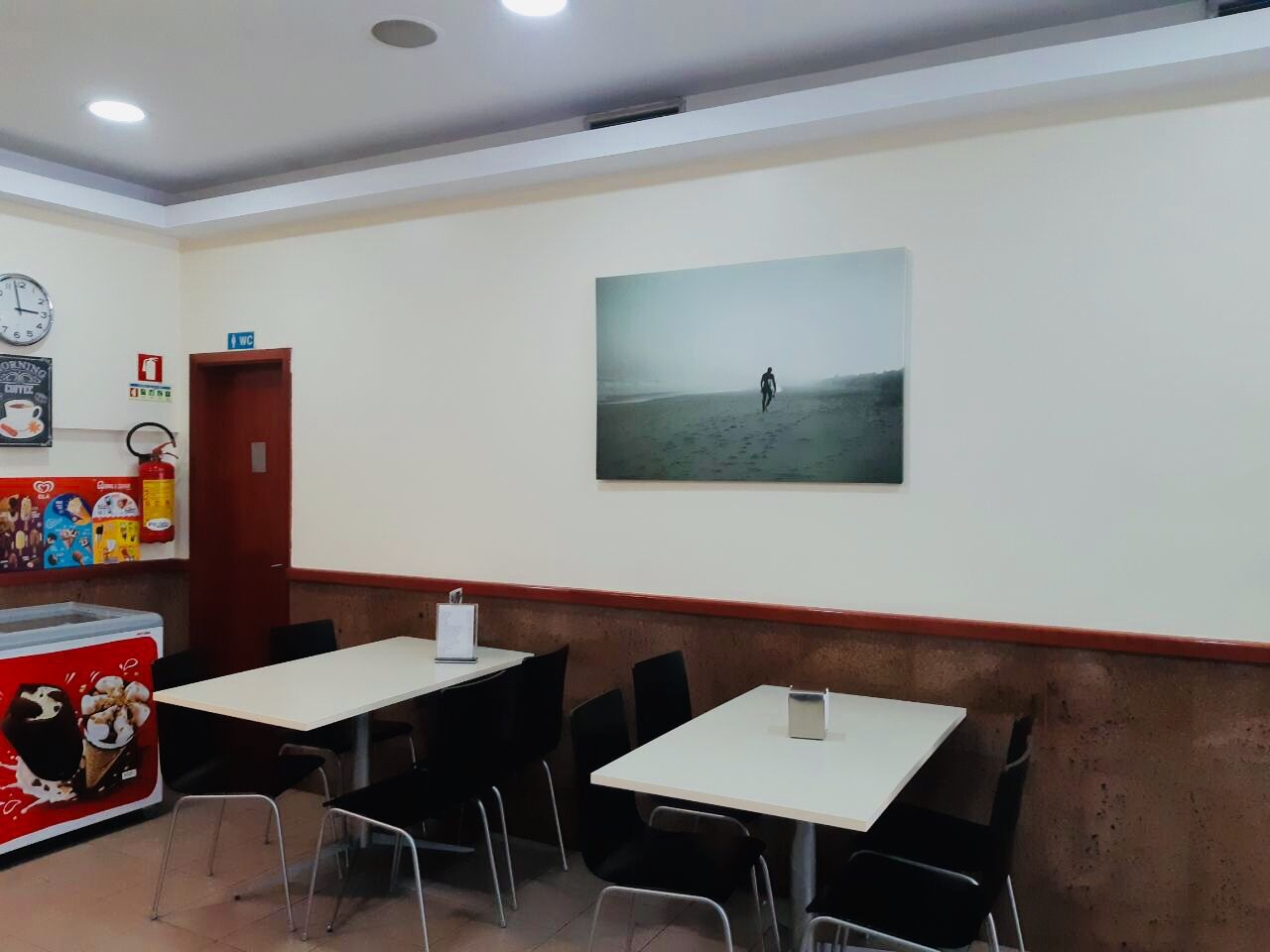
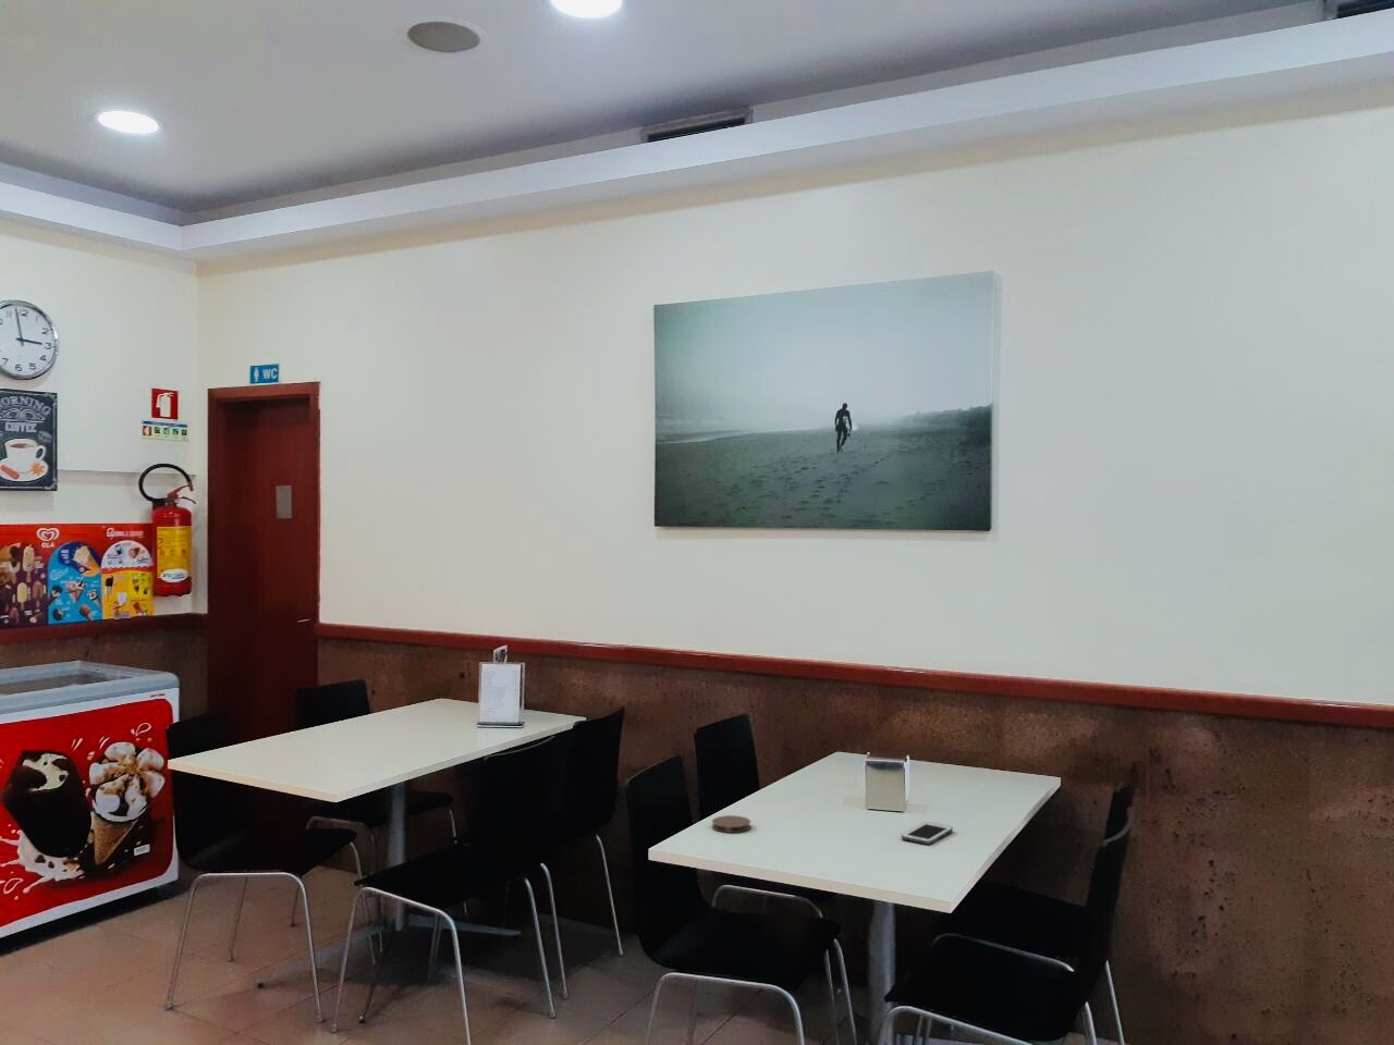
+ cell phone [901,821,954,846]
+ coaster [711,814,752,834]
